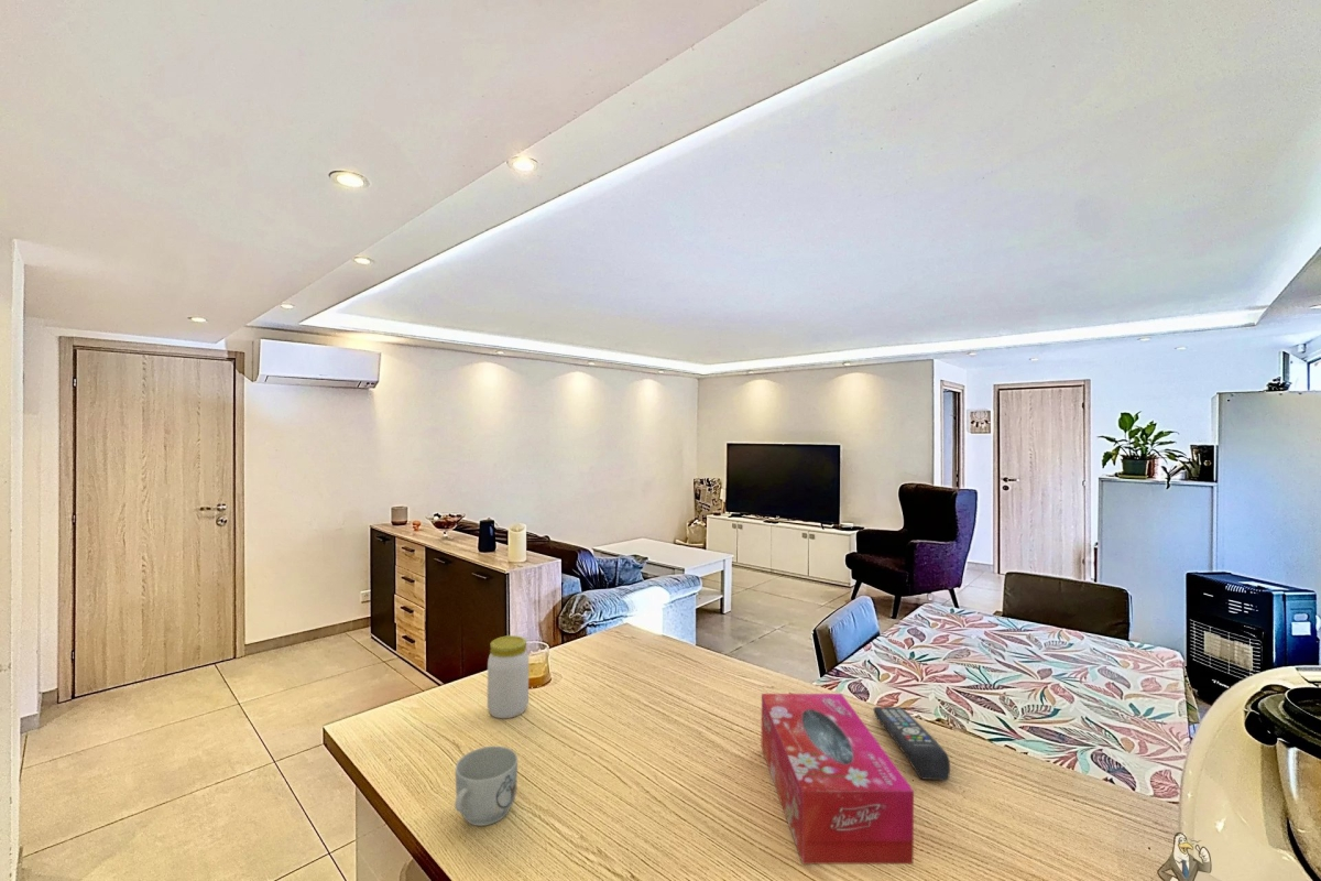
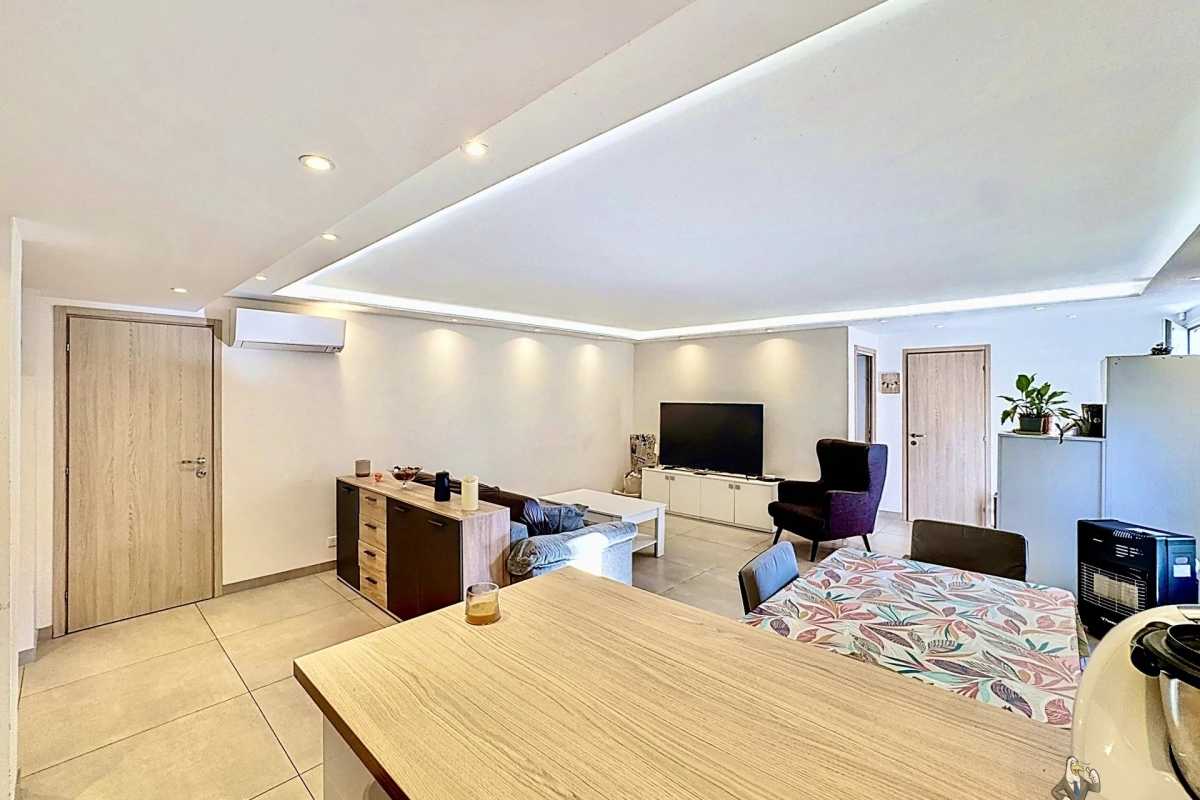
- remote control [873,706,951,781]
- jar [487,634,530,719]
- tissue box [761,693,915,866]
- mug [454,746,518,827]
